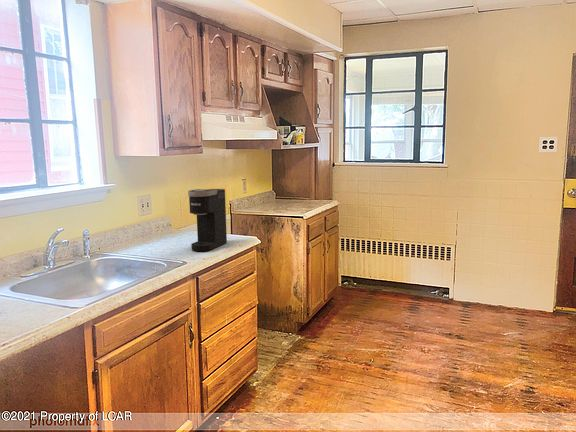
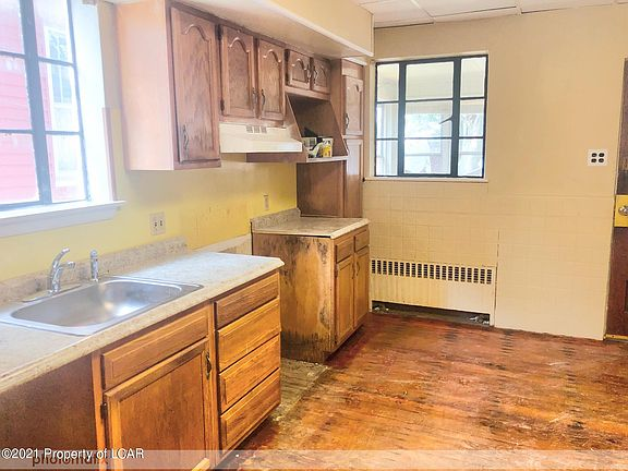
- coffee maker [187,188,228,252]
